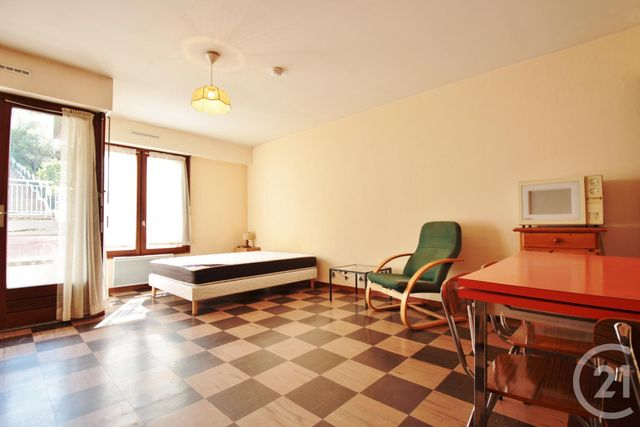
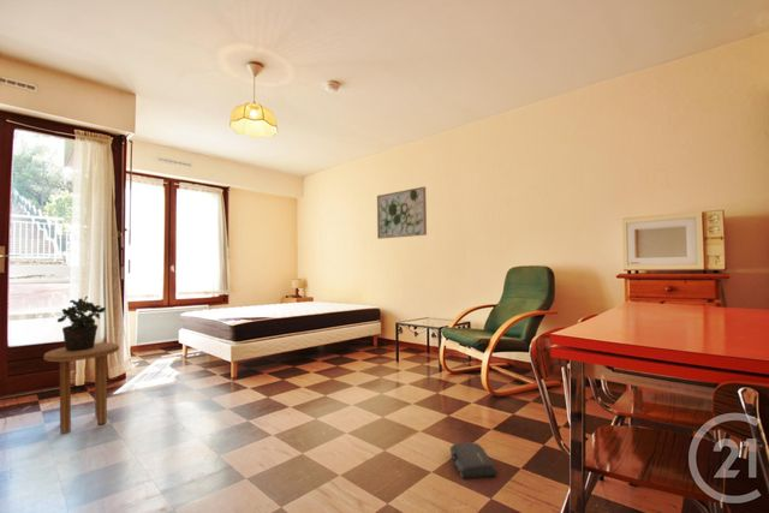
+ wall art [376,185,428,240]
+ side table [42,341,120,435]
+ bag [449,441,497,479]
+ potted plant [56,296,107,351]
